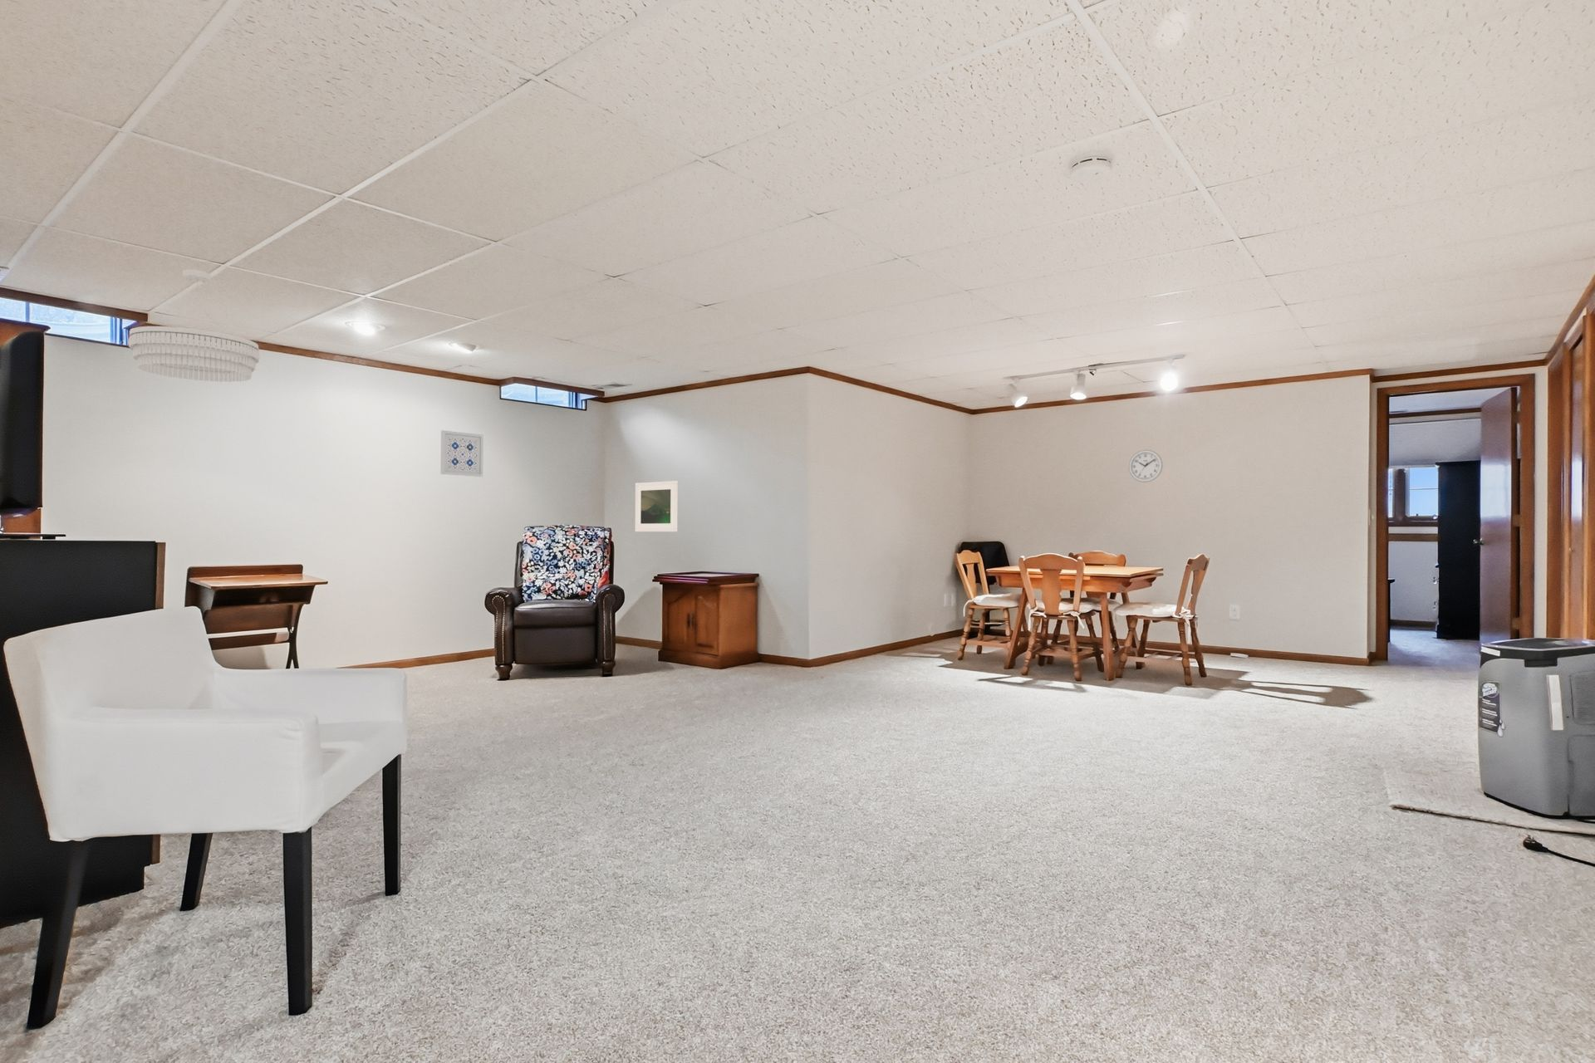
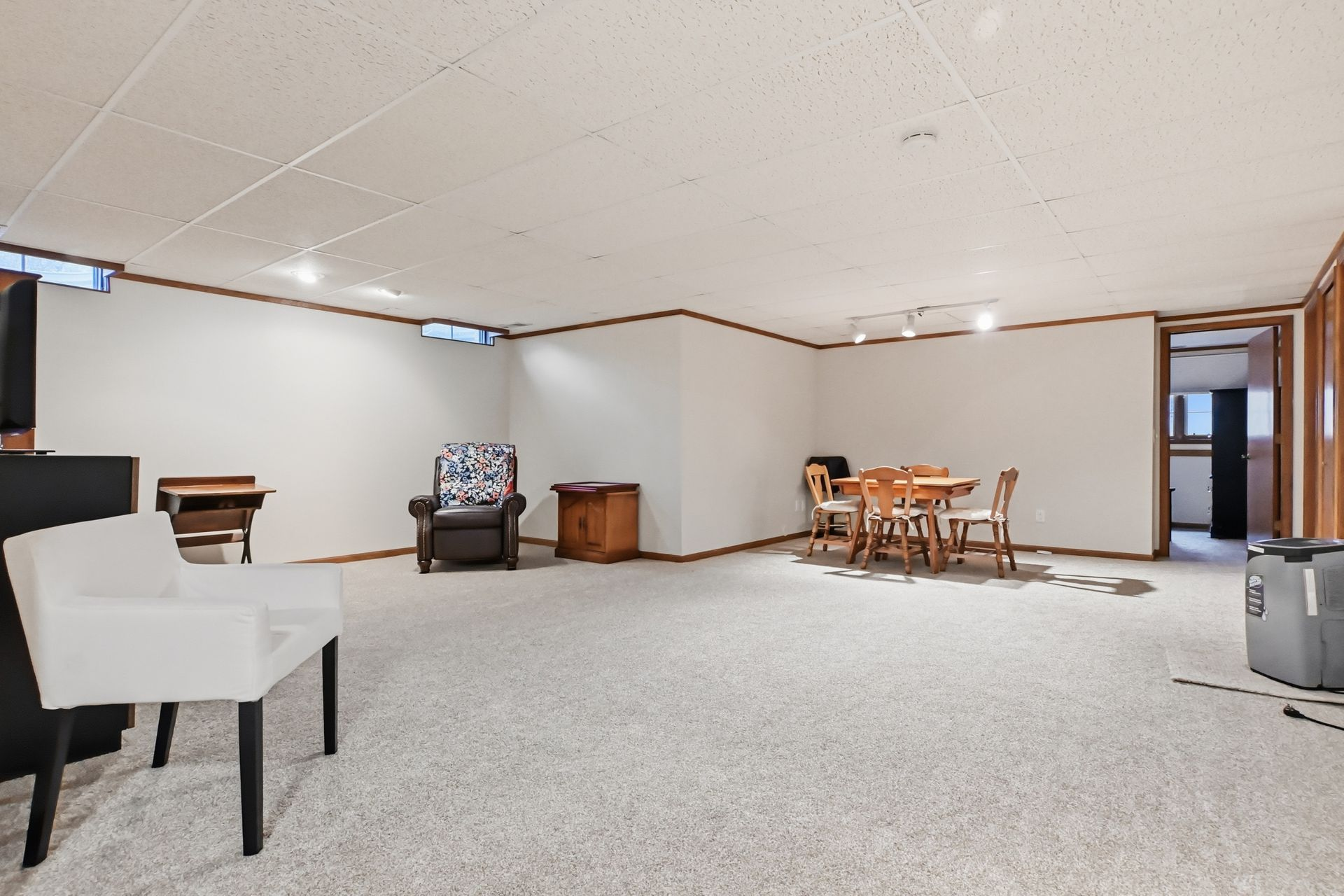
- wall art [439,429,484,477]
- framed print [635,480,679,533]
- wall clock [1129,450,1164,483]
- chandelier [127,268,261,383]
